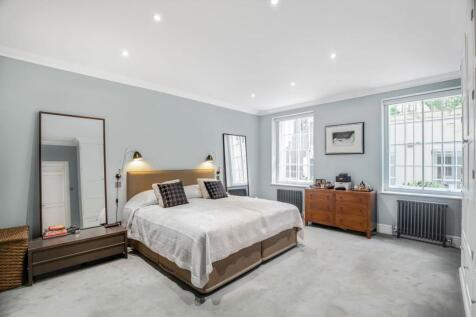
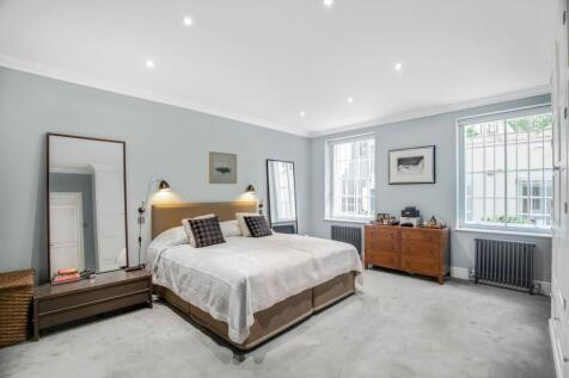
+ wall art [208,150,238,185]
